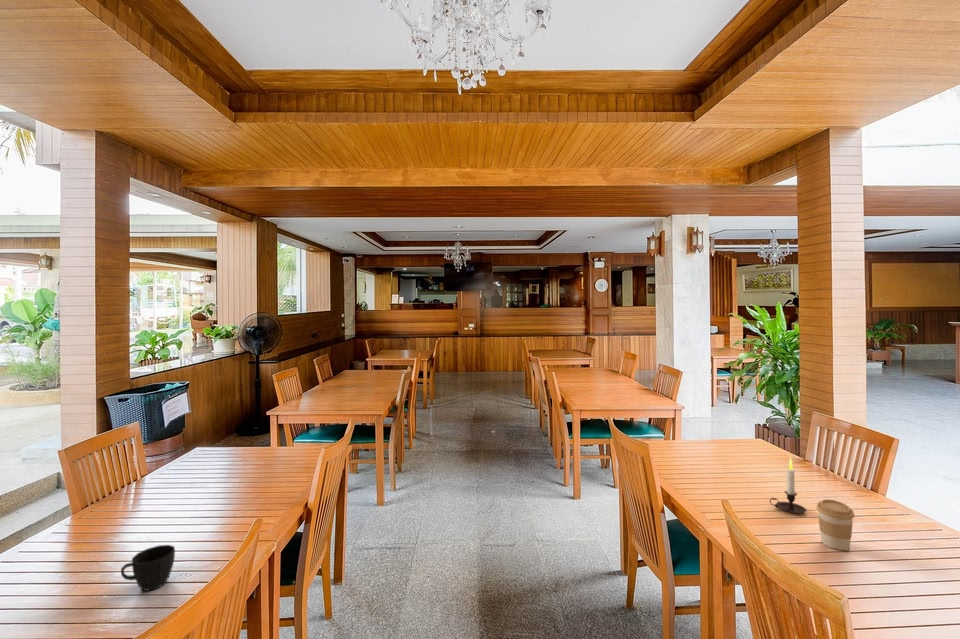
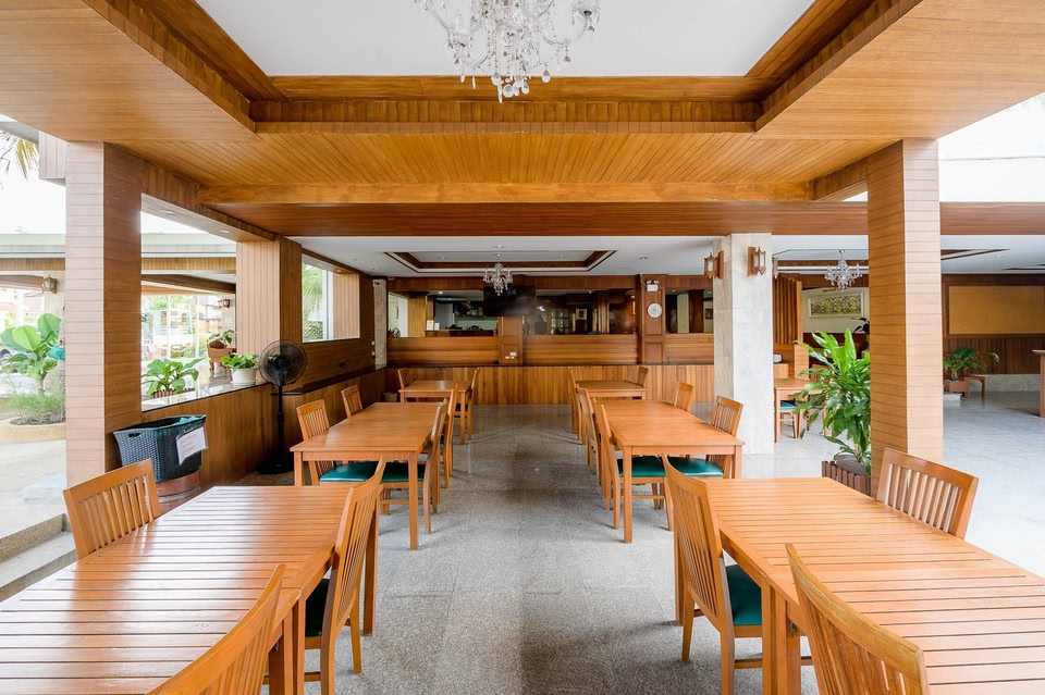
- cup [120,544,176,592]
- candle [769,456,808,514]
- coffee cup [816,498,856,551]
